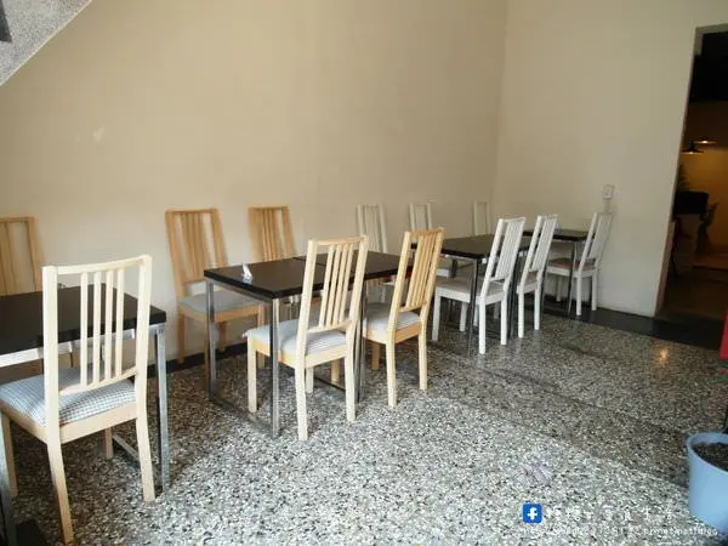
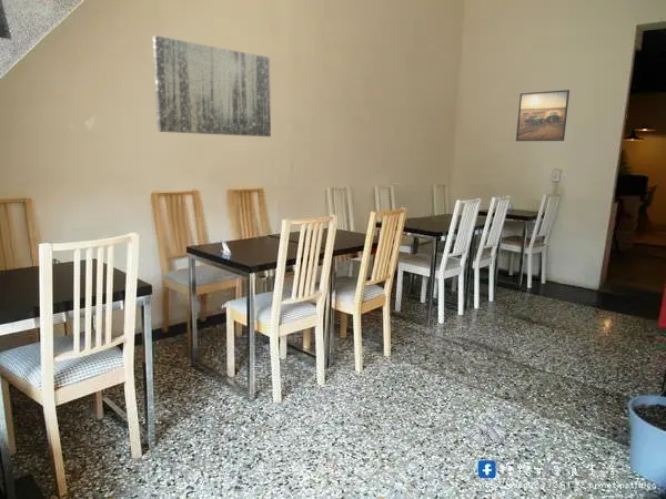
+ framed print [515,89,571,142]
+ wall art [151,34,272,138]
